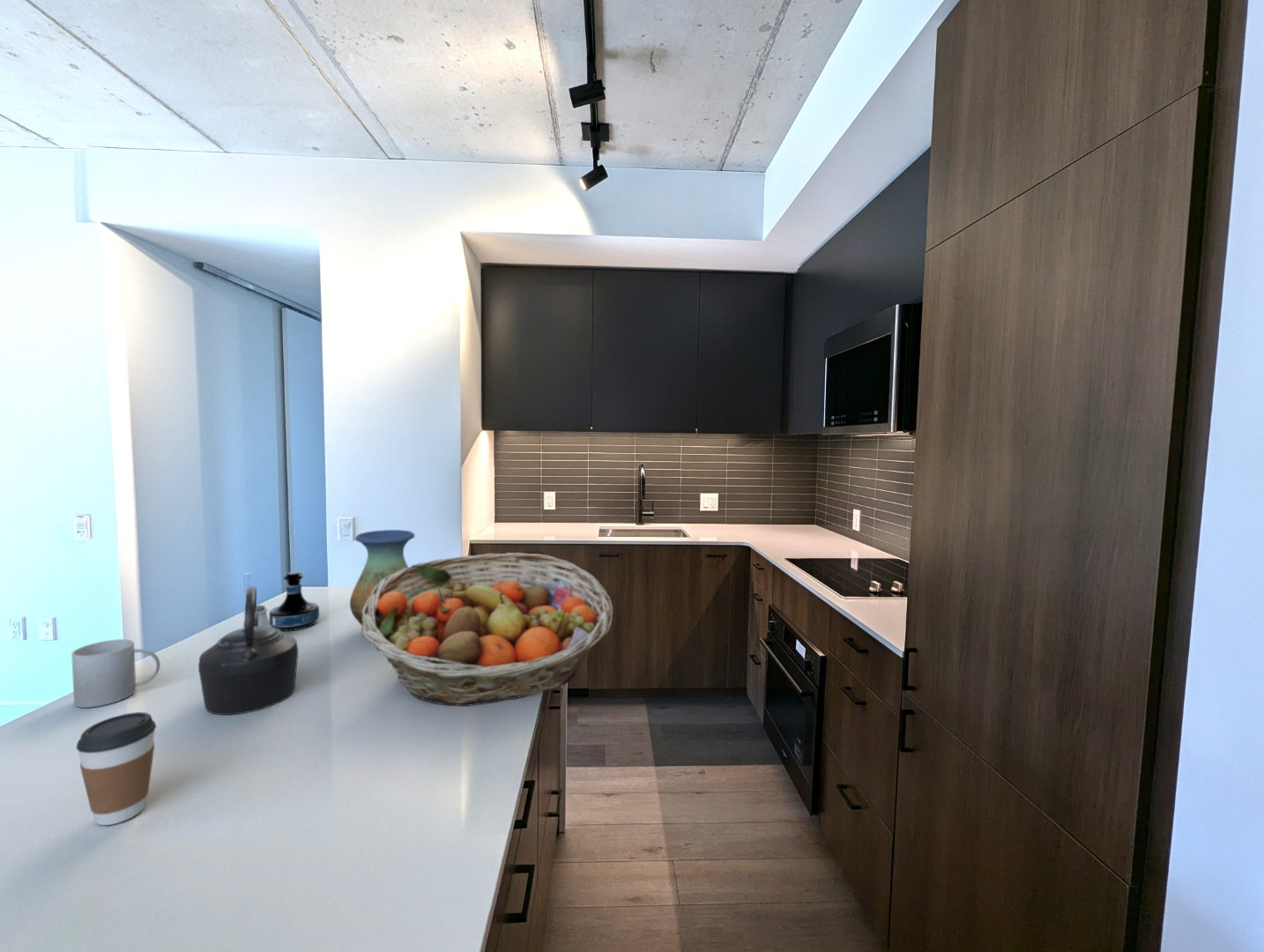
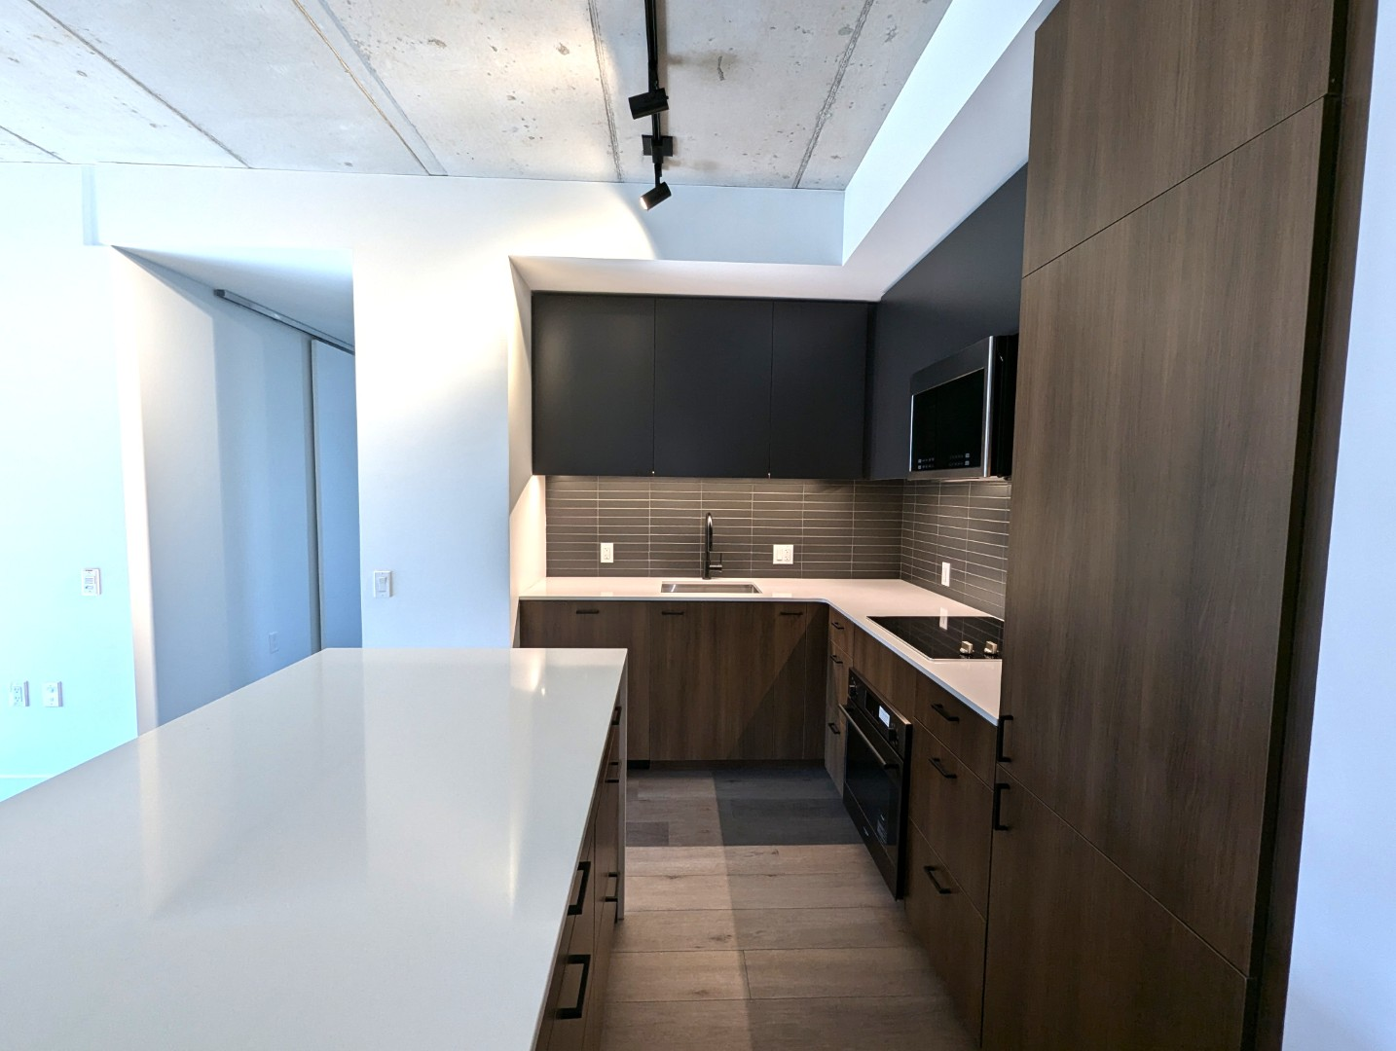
- coffee cup [76,711,157,826]
- fruit basket [361,552,614,707]
- mug [71,638,161,709]
- tequila bottle [268,570,320,632]
- kettle [197,585,299,716]
- saltshaker [242,605,271,628]
- vase [349,529,416,627]
